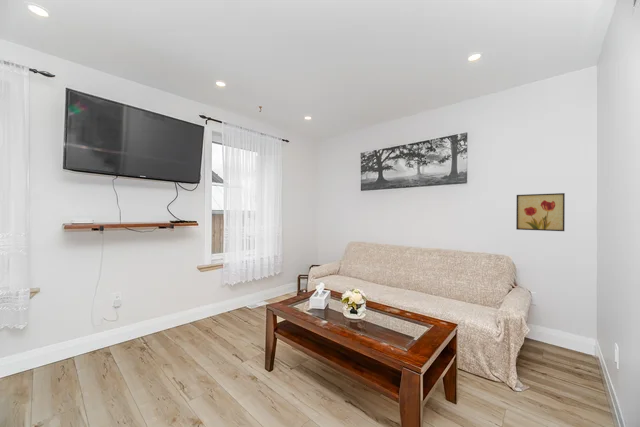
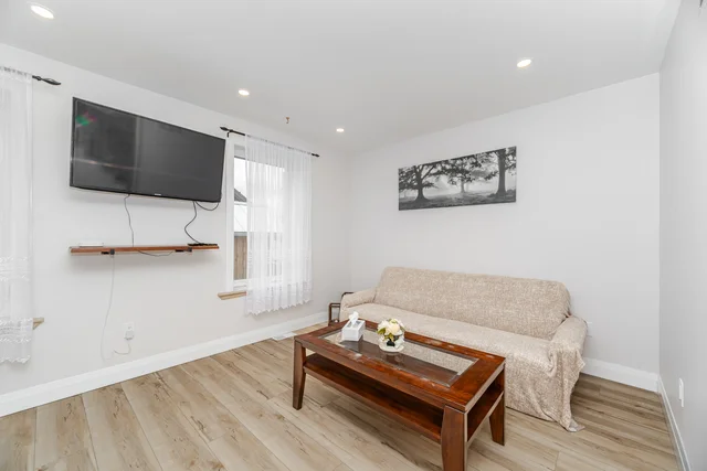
- wall art [515,192,566,232]
